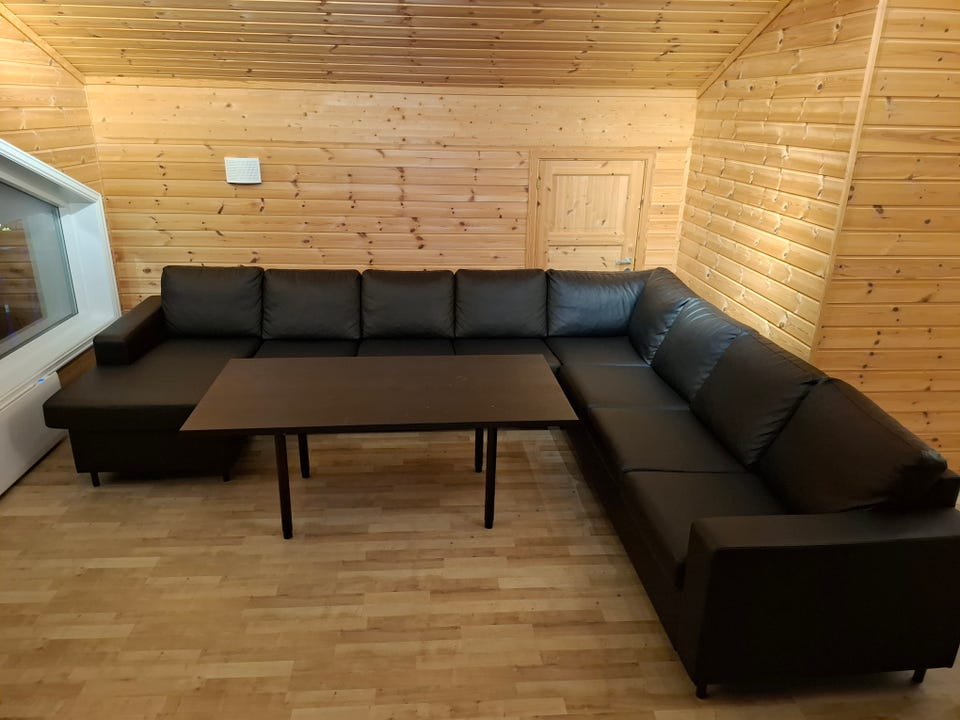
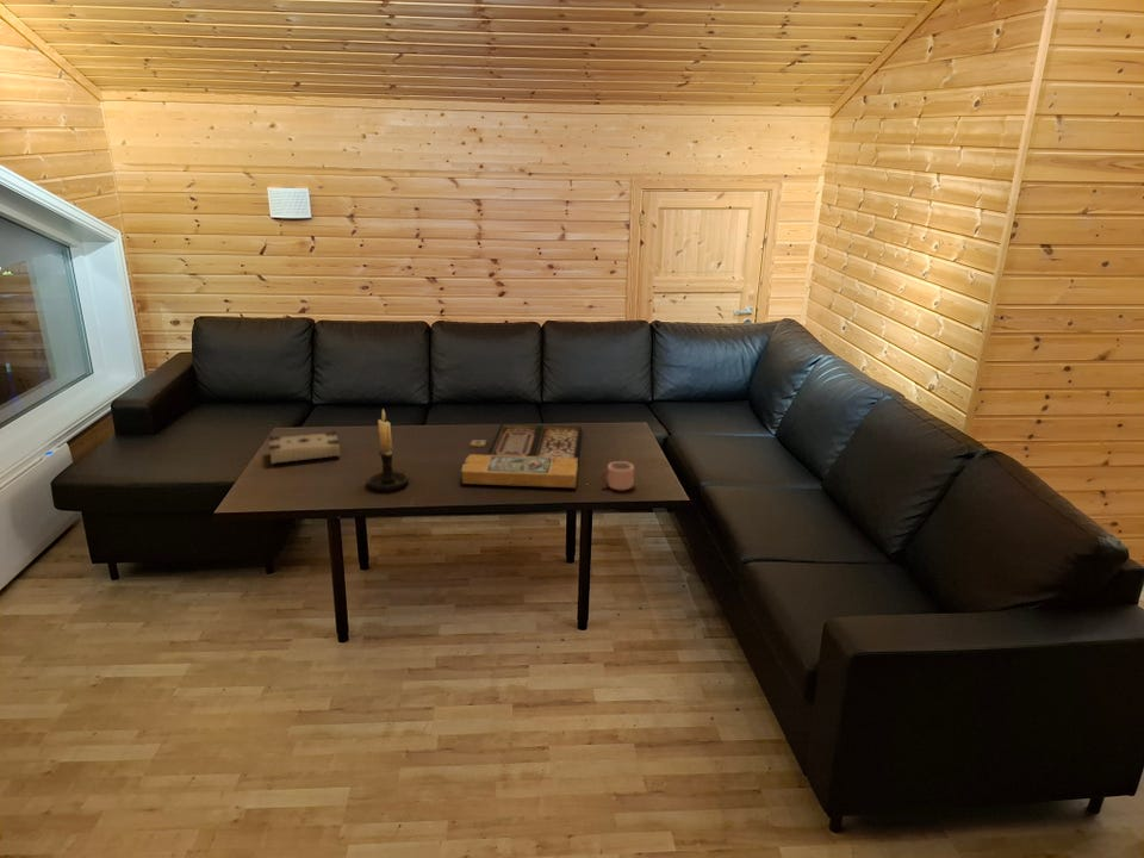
+ candle holder [365,408,411,492]
+ board game [461,423,583,489]
+ mug [599,460,635,491]
+ book [267,429,342,466]
